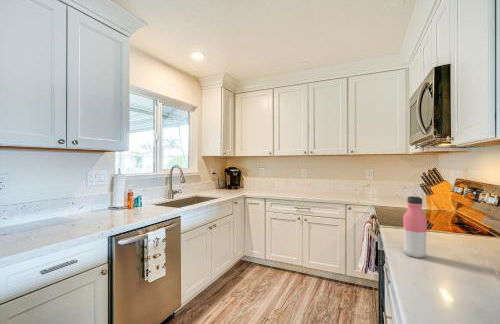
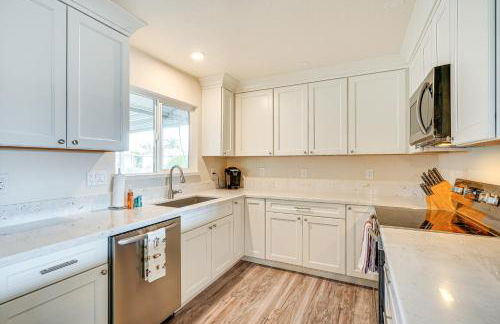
- water bottle [402,195,428,259]
